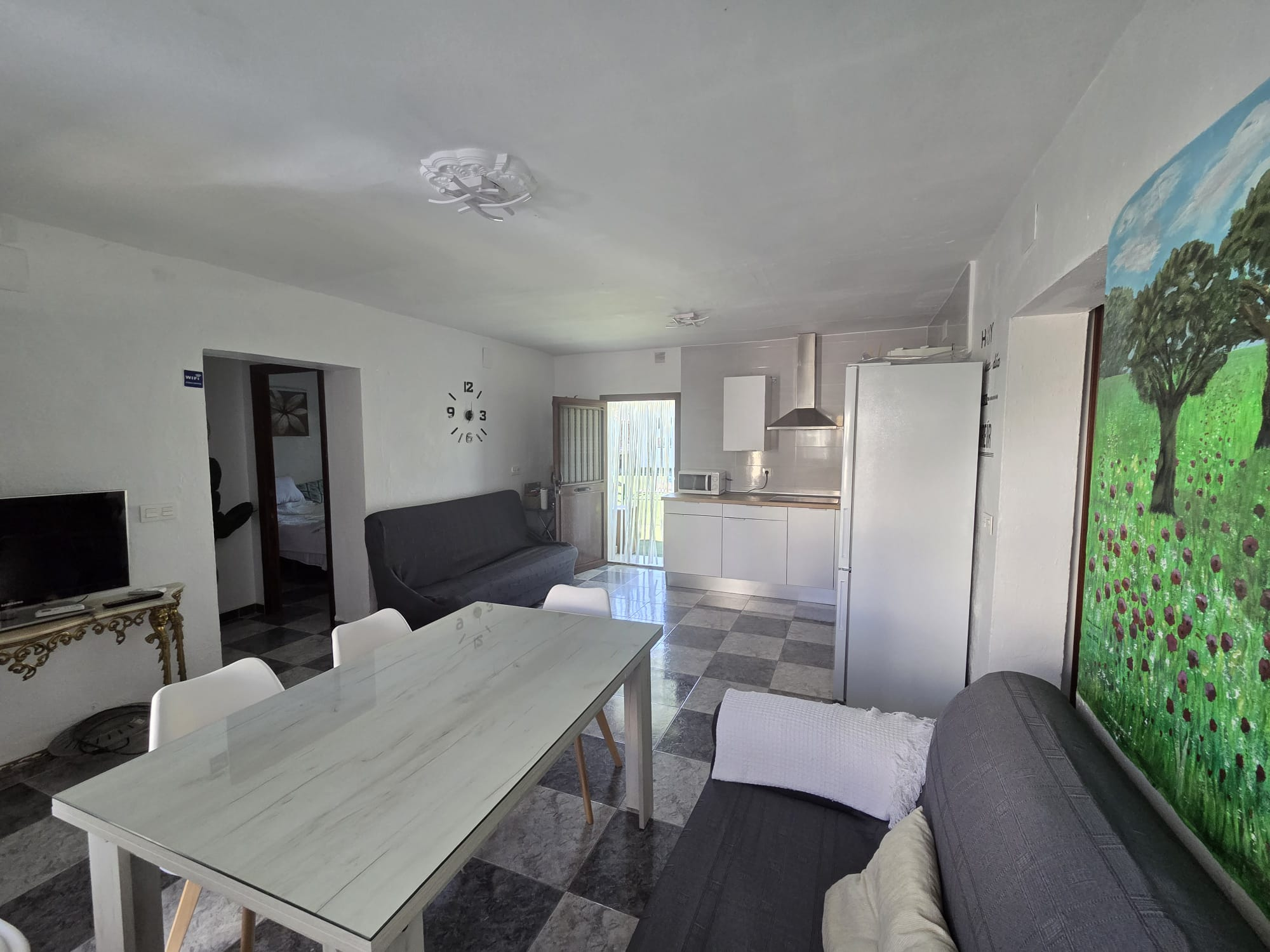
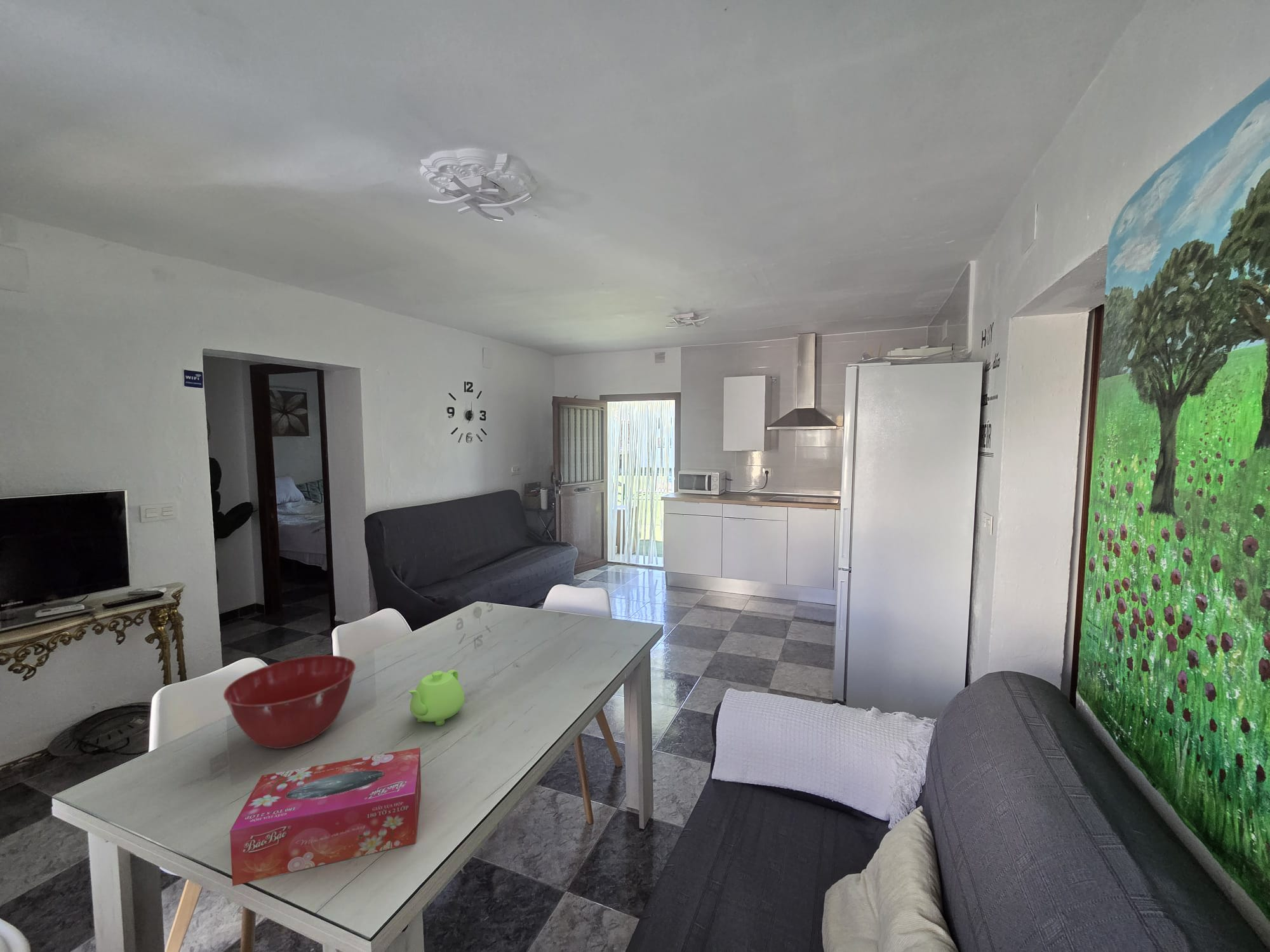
+ mixing bowl [223,655,356,750]
+ tissue box [229,747,422,887]
+ teakettle [408,669,465,727]
